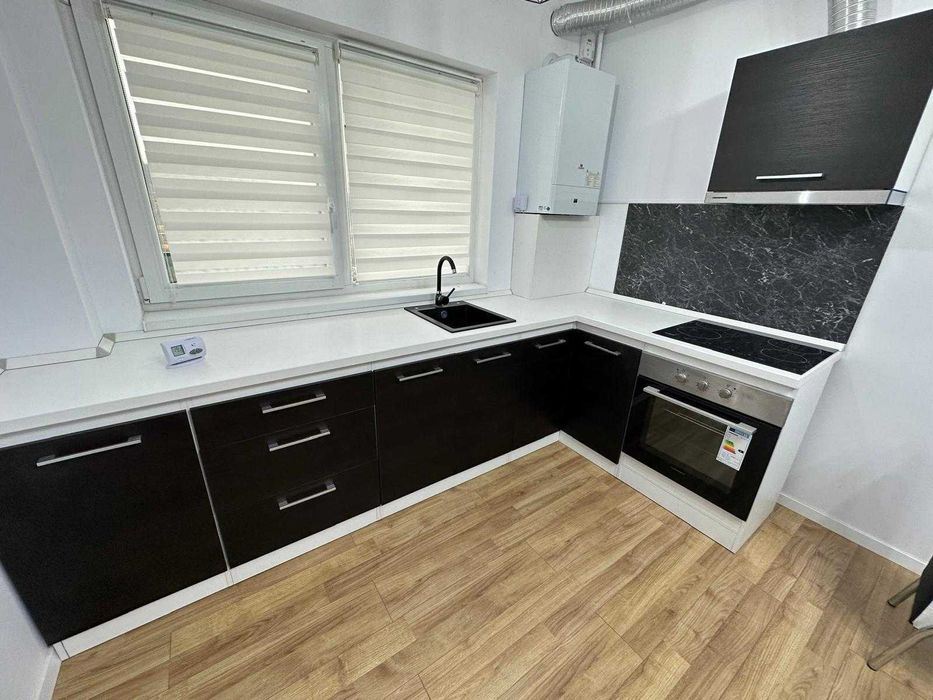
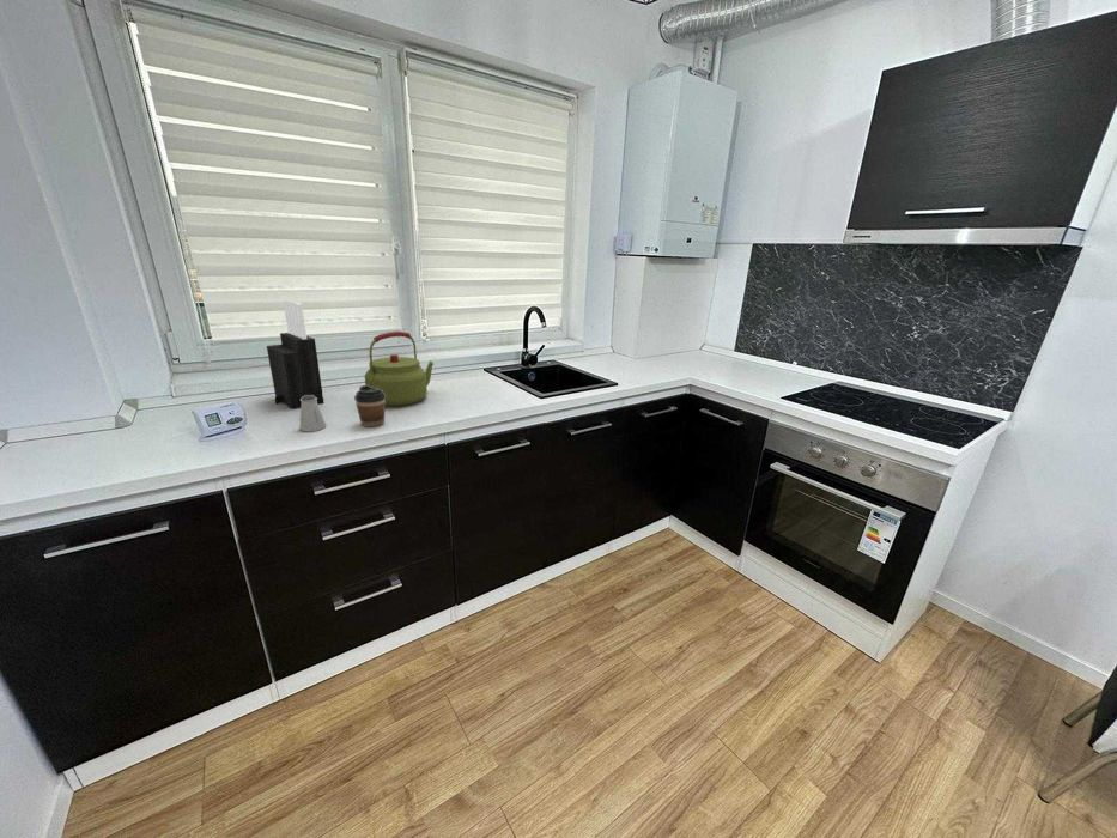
+ knife block [266,299,326,411]
+ saltshaker [298,395,327,432]
+ kettle [364,330,435,407]
+ coffee cup [353,384,387,429]
